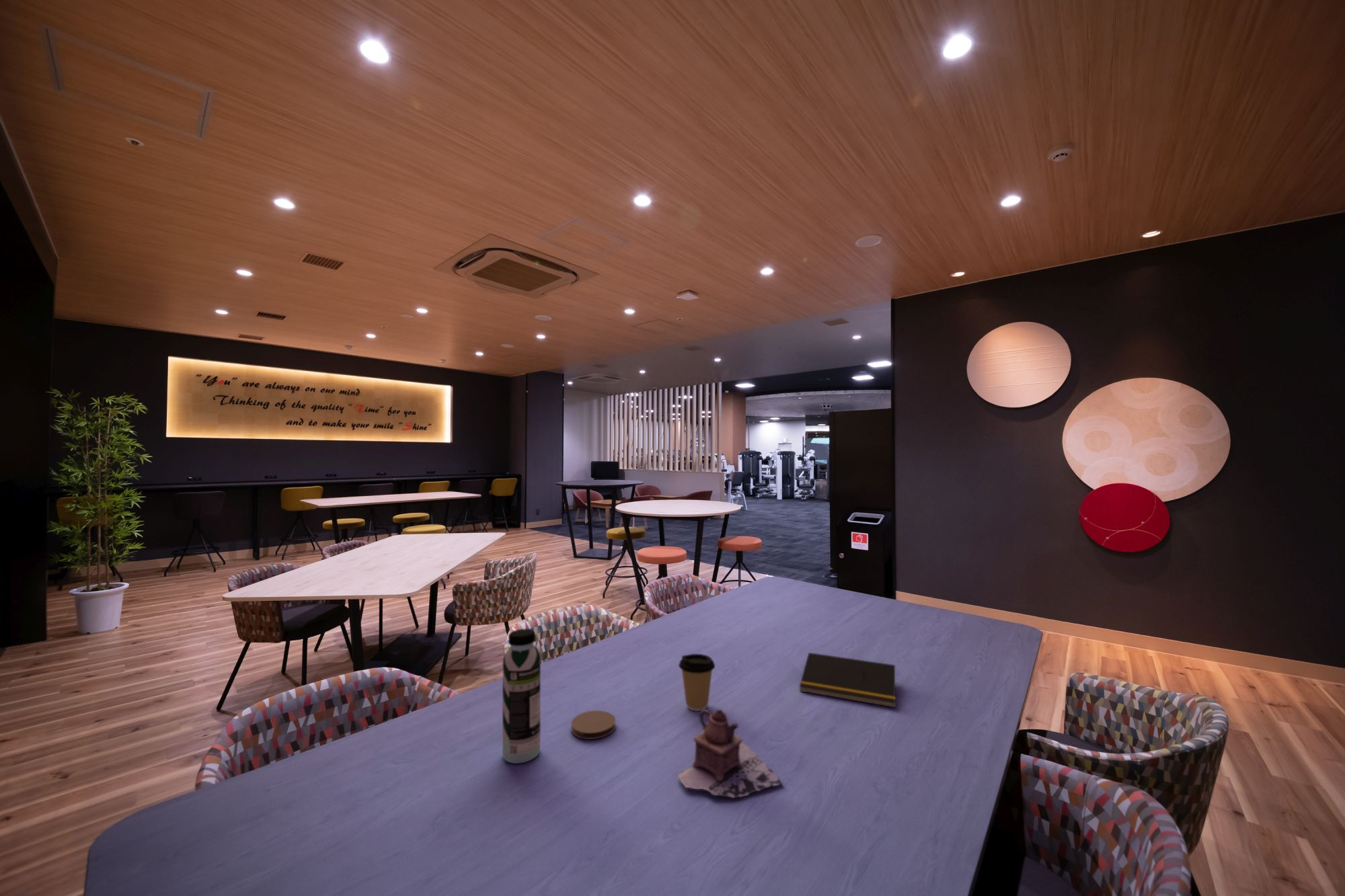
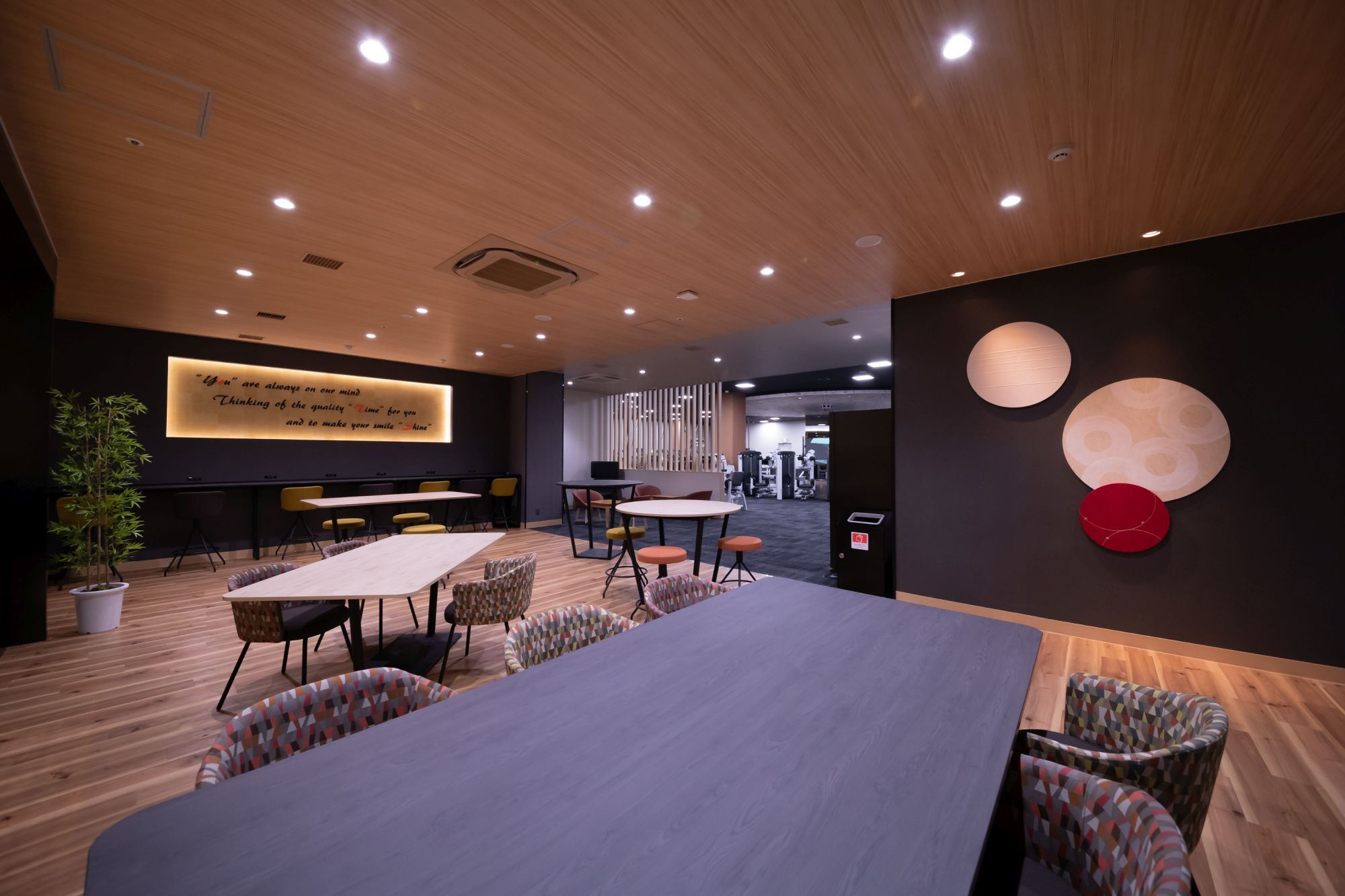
- coaster [571,710,616,740]
- water bottle [502,628,541,764]
- teapot [676,709,783,799]
- notepad [799,652,896,708]
- coffee cup [678,653,716,712]
